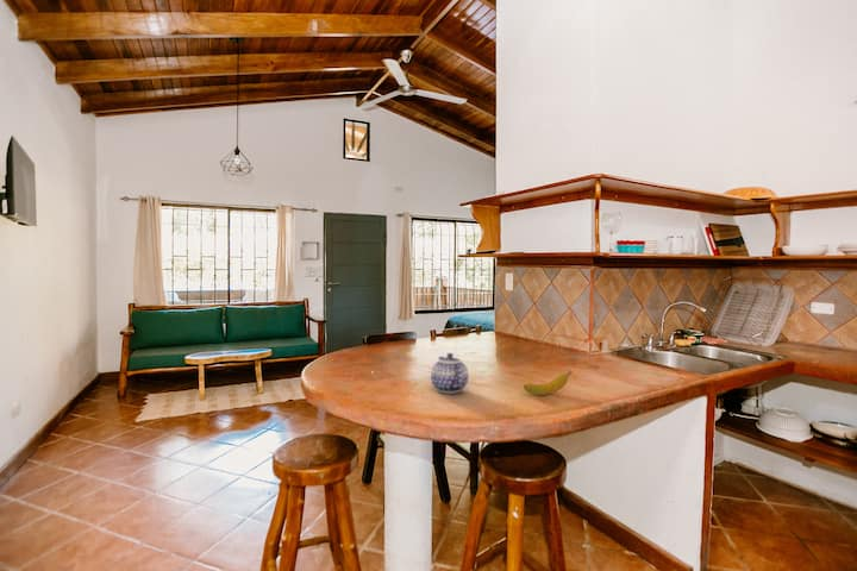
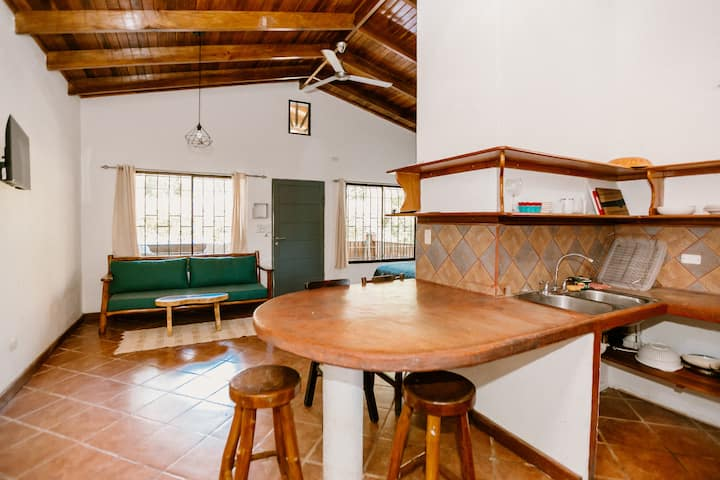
- banana [523,369,574,396]
- teapot [430,352,470,394]
